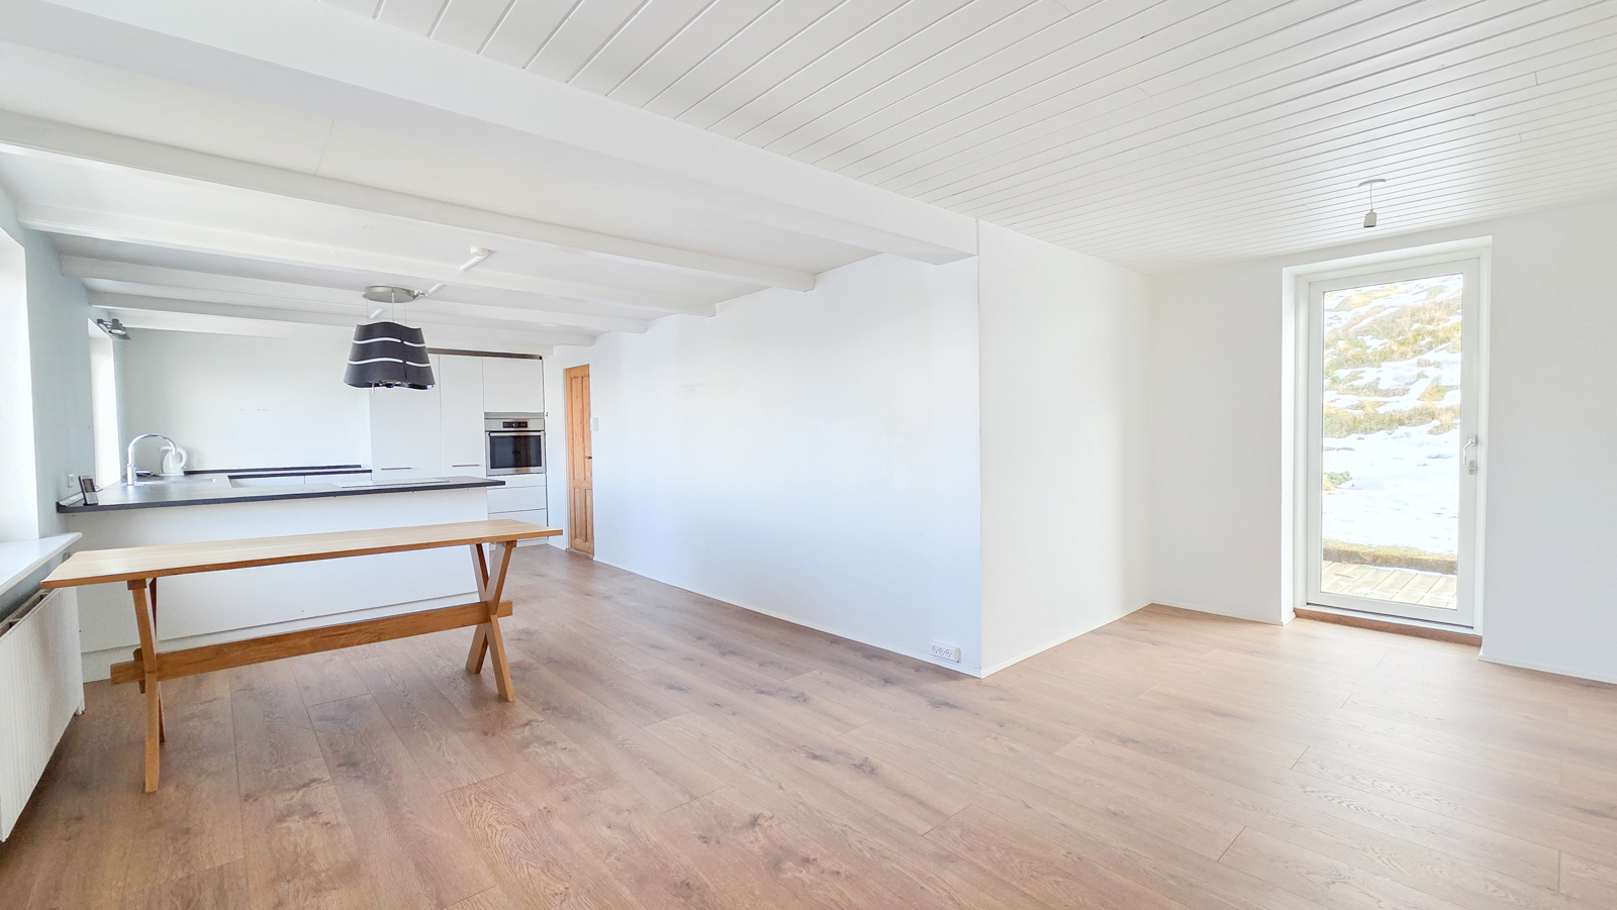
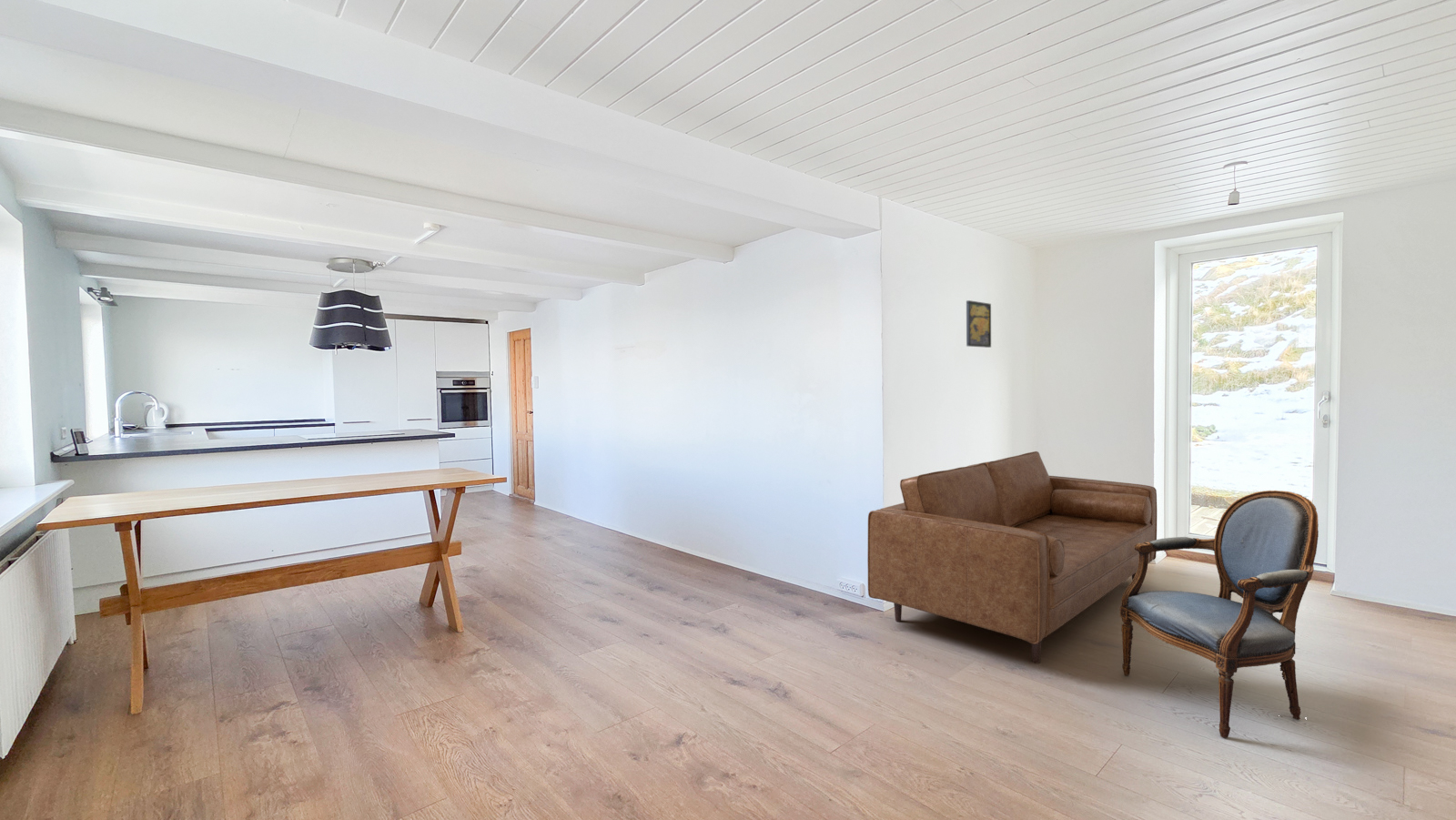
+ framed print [966,299,992,349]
+ sofa [866,450,1158,664]
+ armchair [1119,490,1320,738]
